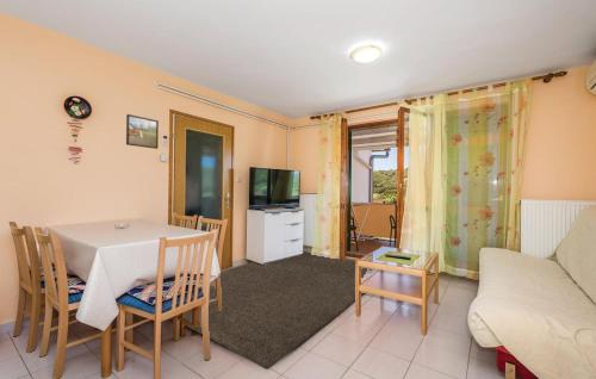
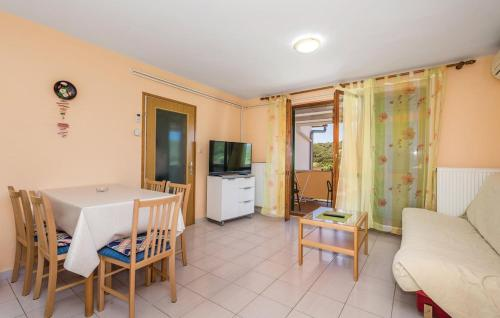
- rug [184,250,373,371]
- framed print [125,113,160,150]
